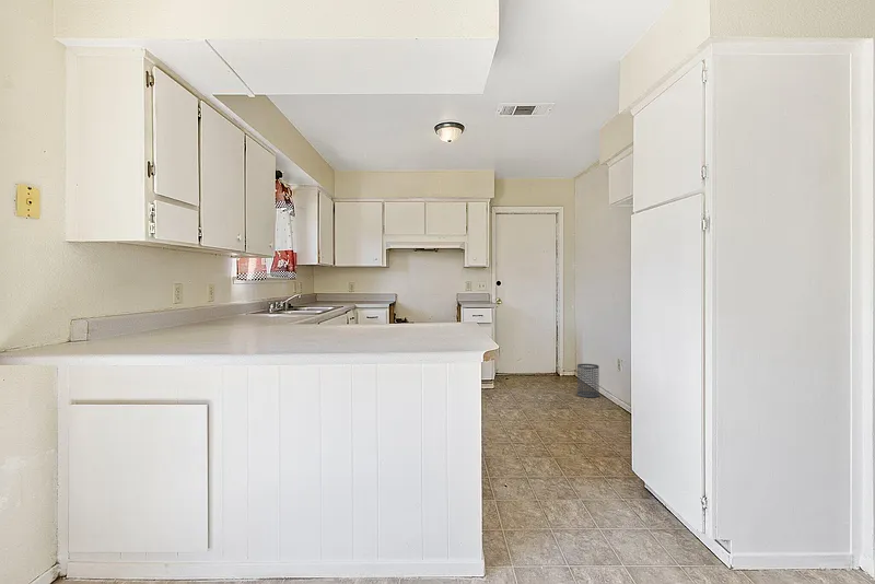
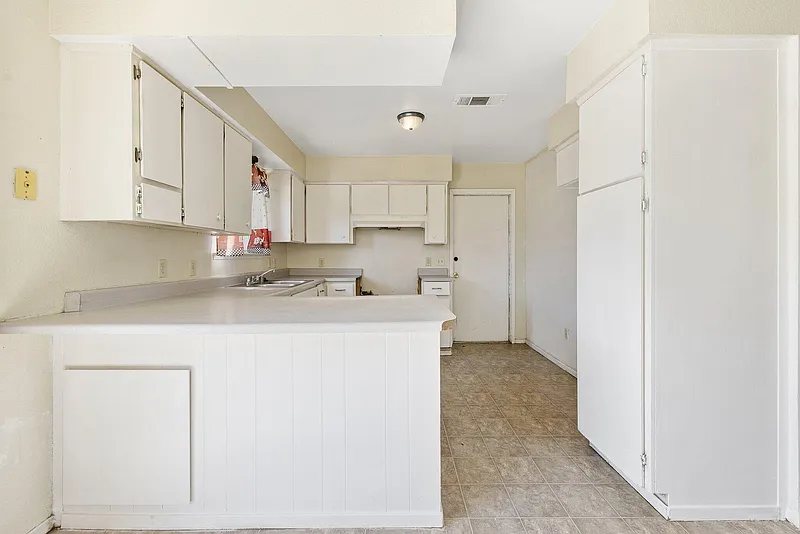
- wastebasket [576,363,600,398]
